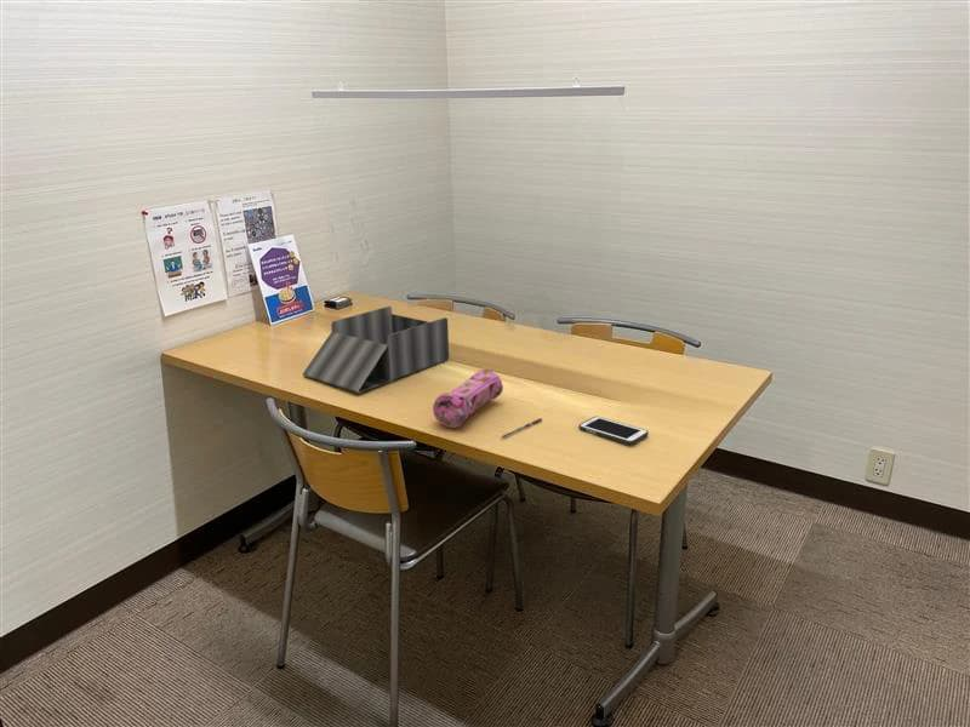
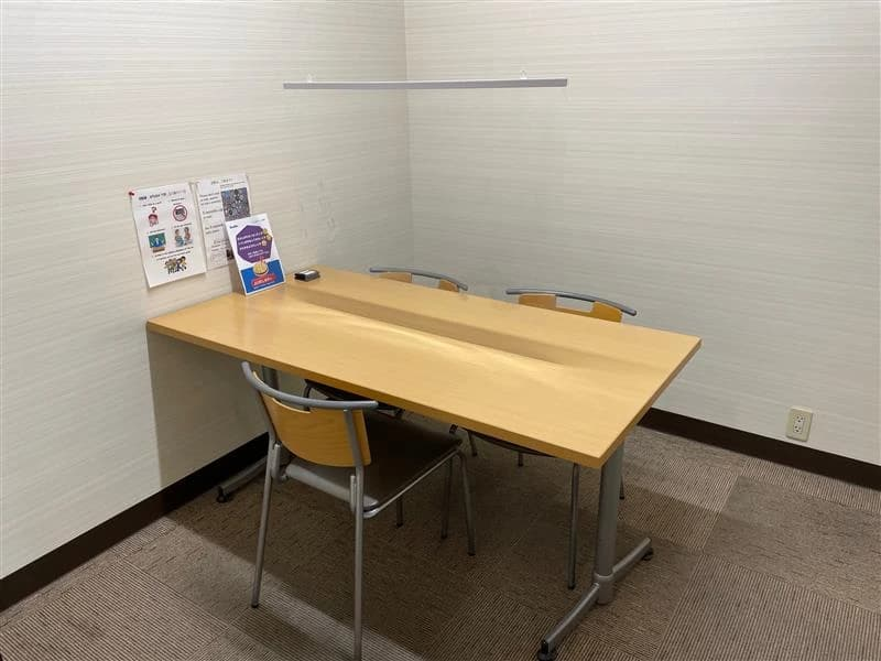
- desk organizer [302,305,450,394]
- pen [500,417,543,439]
- cell phone [578,416,650,446]
- pencil case [432,367,504,429]
